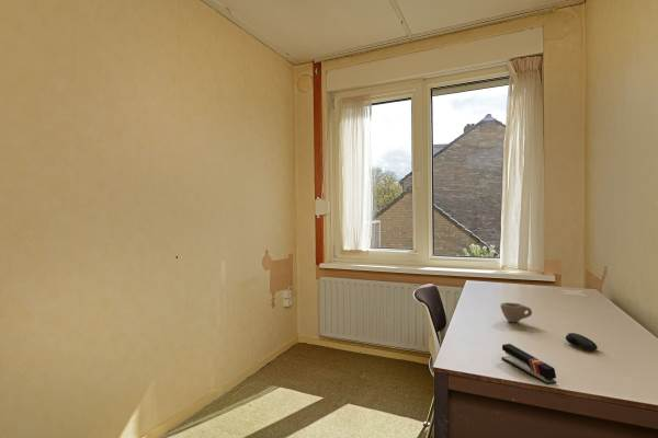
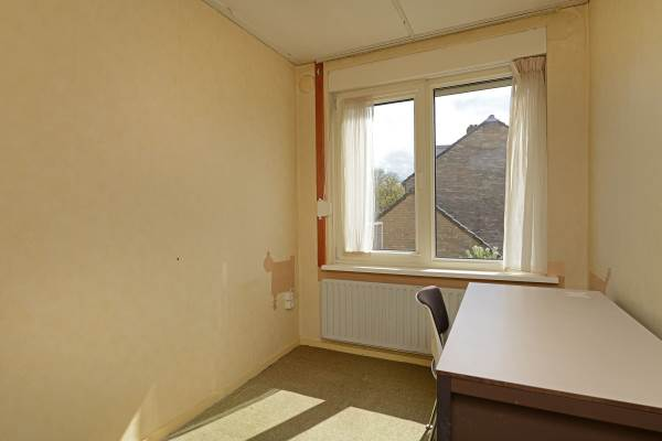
- stapler [500,343,557,385]
- cup [499,301,533,323]
- computer mouse [565,332,599,351]
